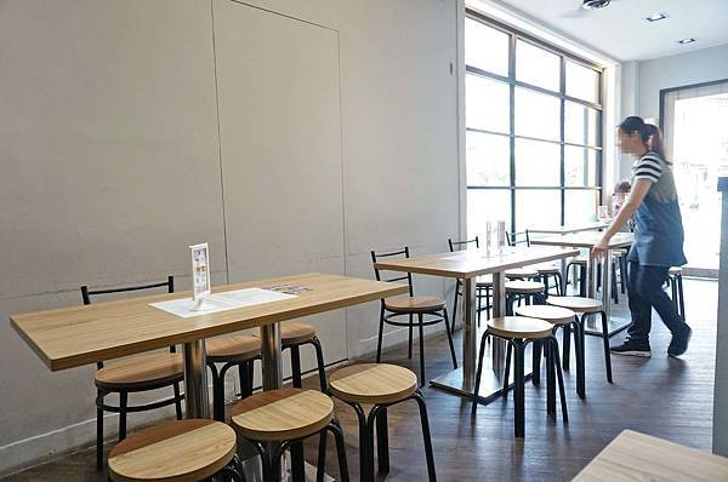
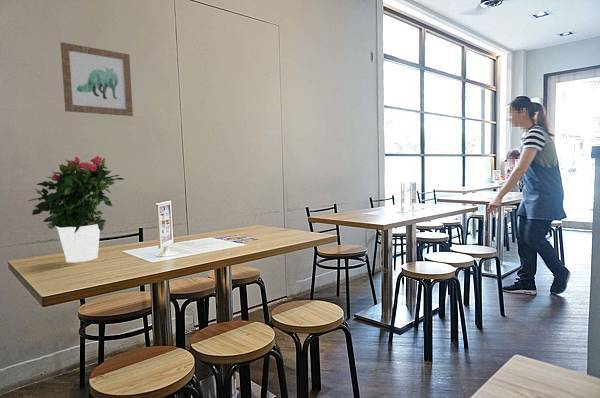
+ wall art [60,41,134,117]
+ potted flower [28,155,125,263]
